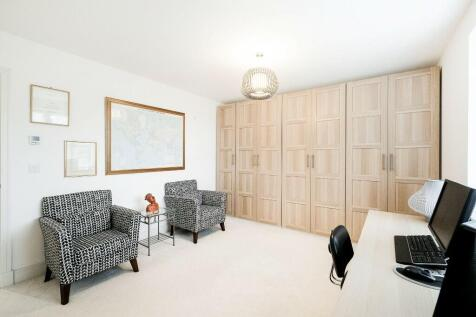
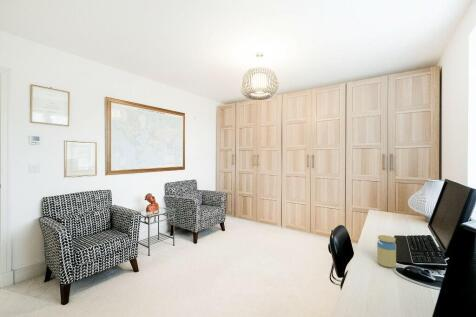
+ jar [376,234,397,268]
